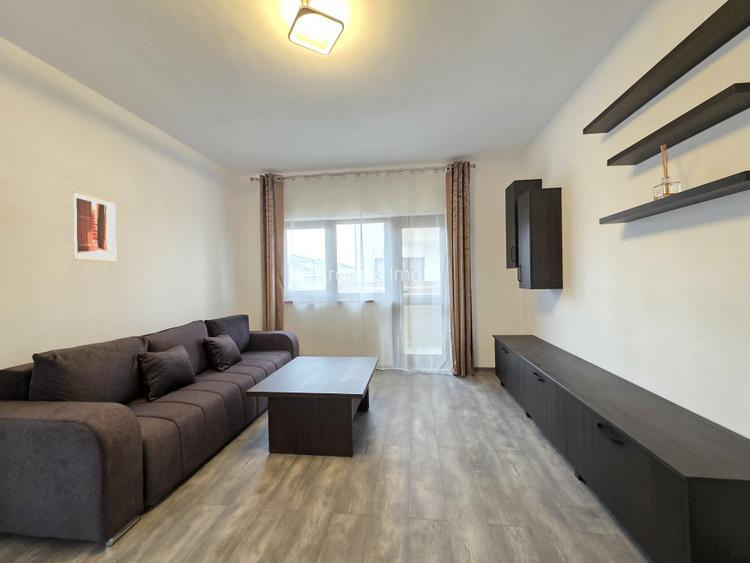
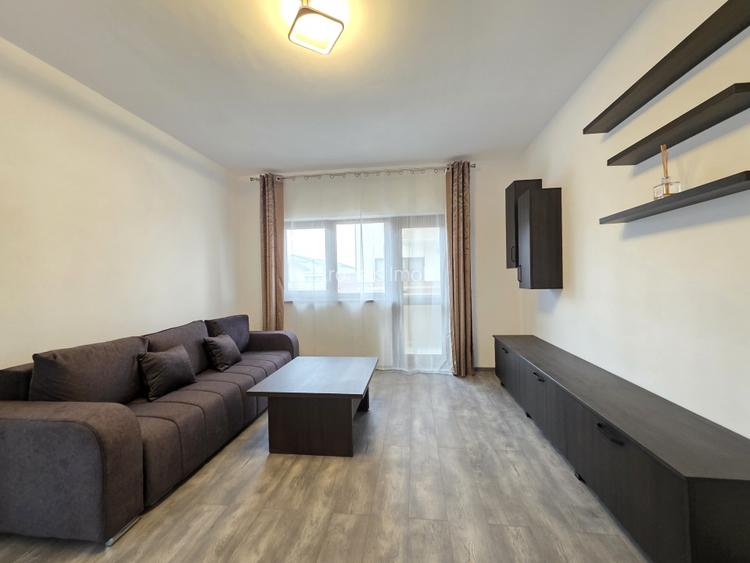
- wall art [72,190,118,264]
